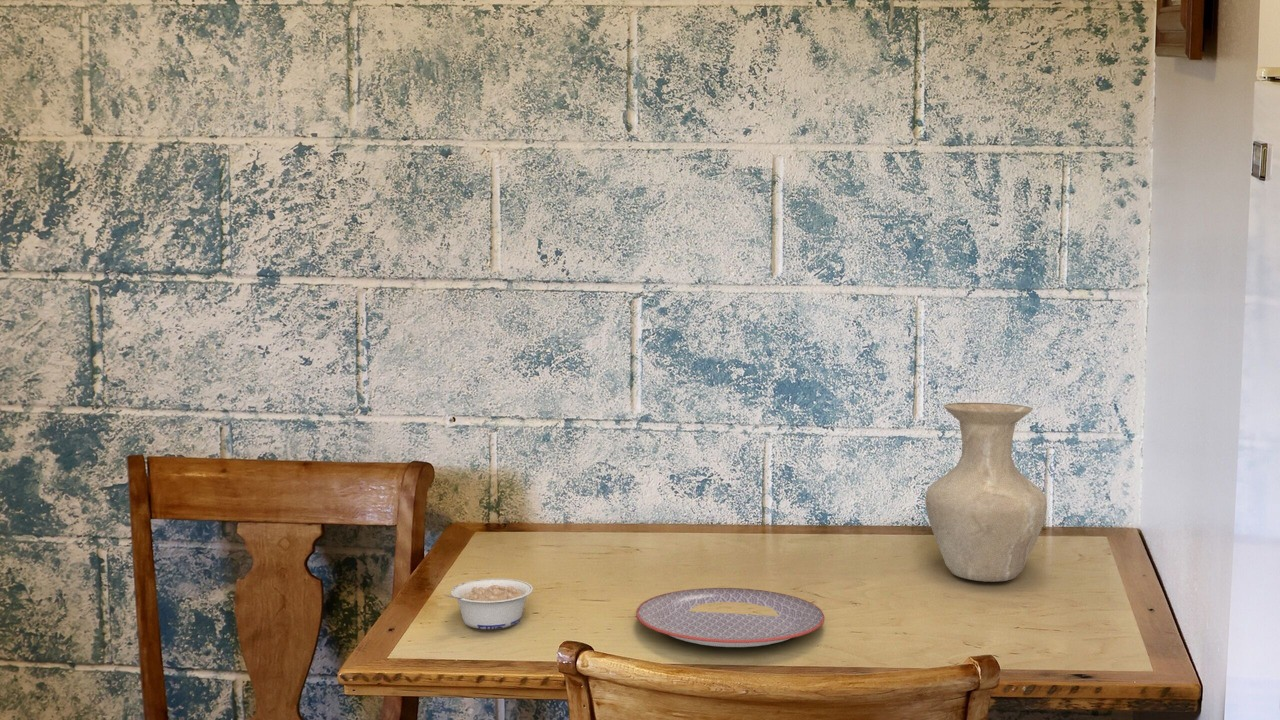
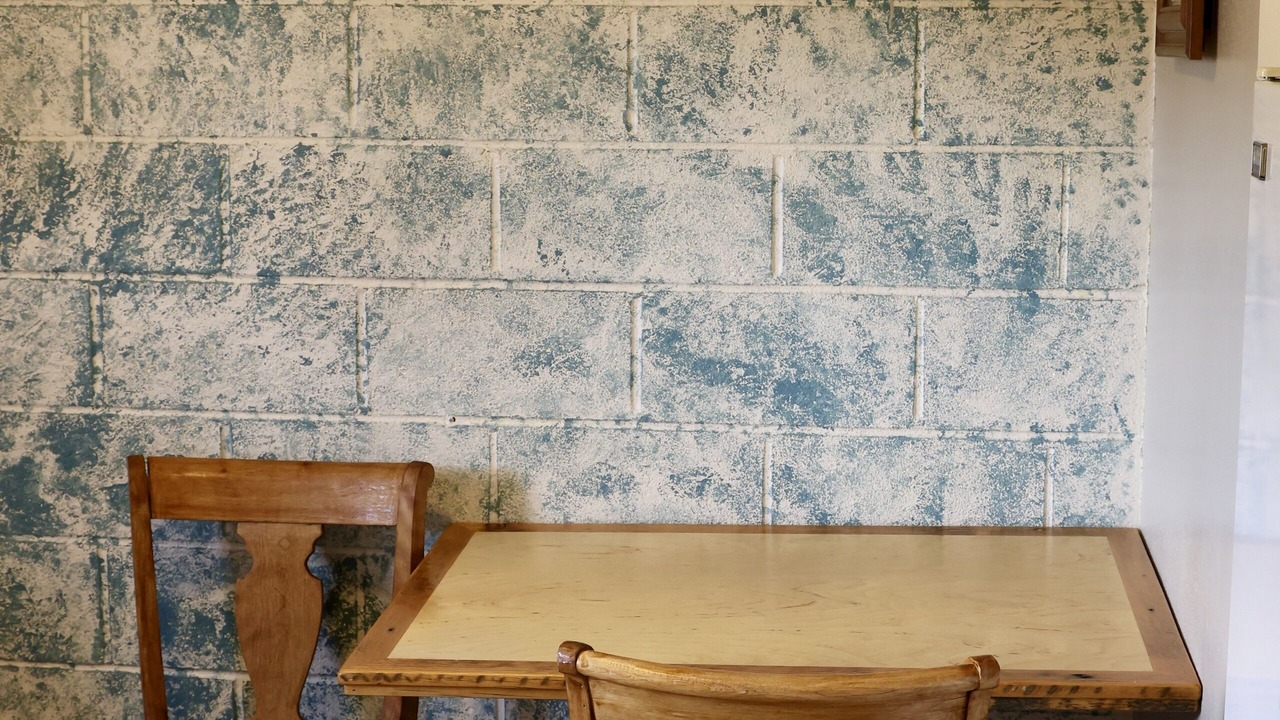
- plate [635,587,825,648]
- vase [924,402,1048,583]
- legume [442,578,534,630]
